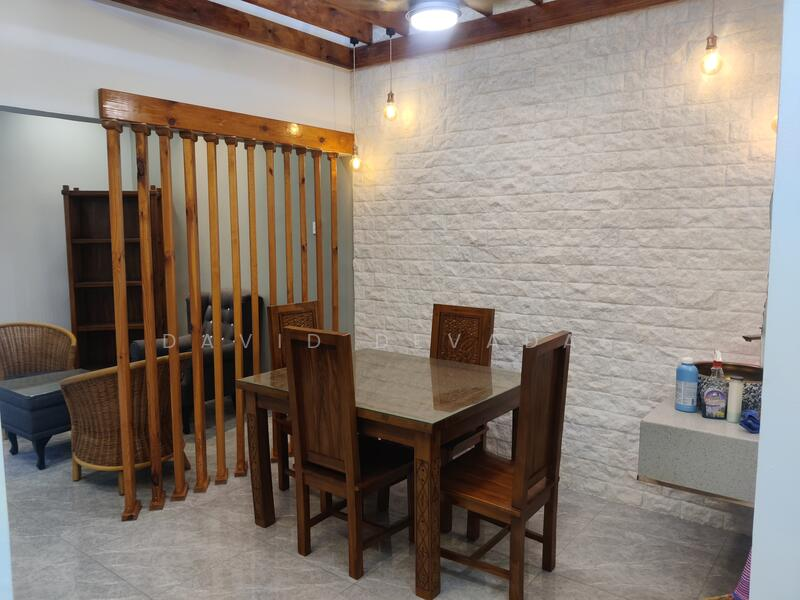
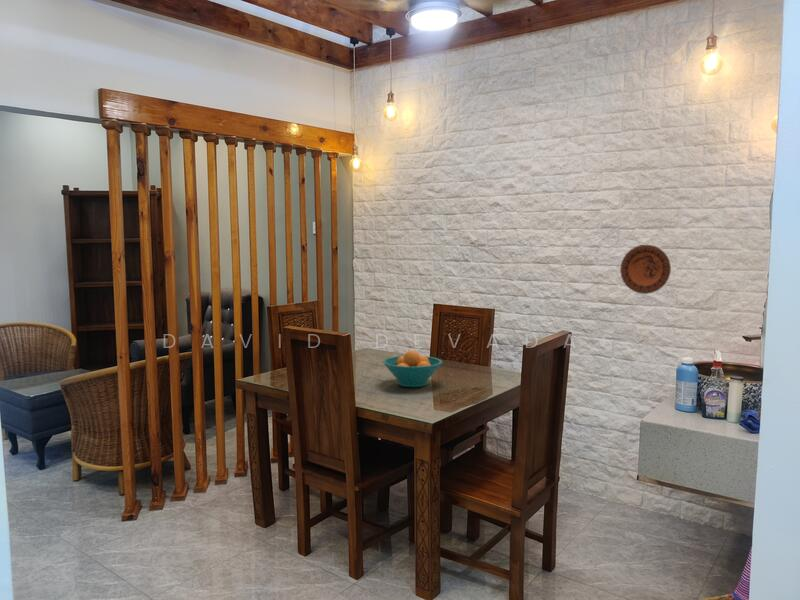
+ fruit bowl [382,349,443,388]
+ decorative plate [619,244,672,295]
